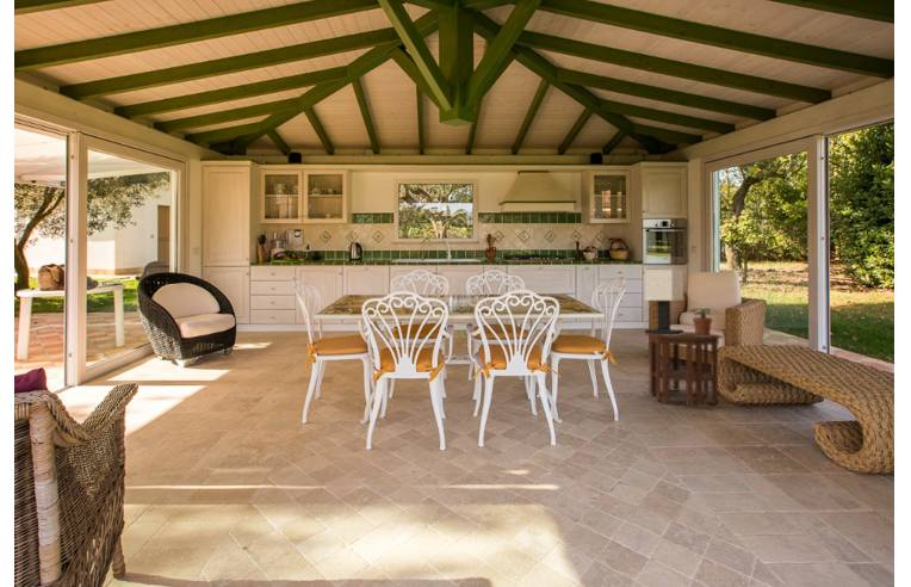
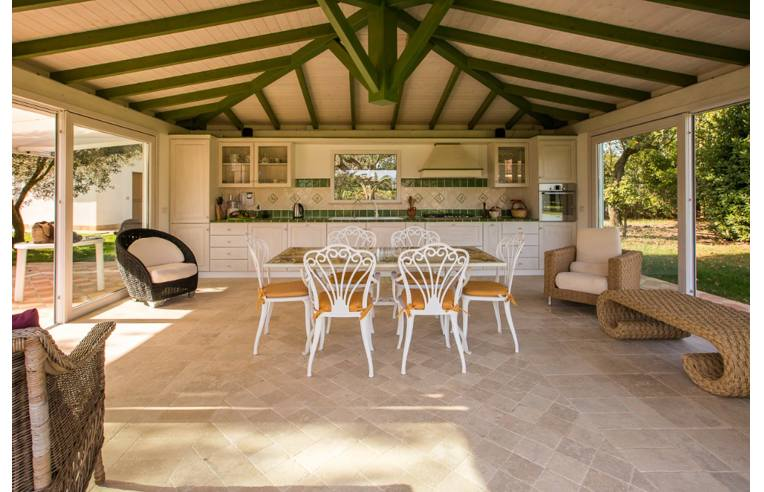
- potted plant [689,307,718,335]
- side table [644,330,724,407]
- table lamp [644,268,684,335]
